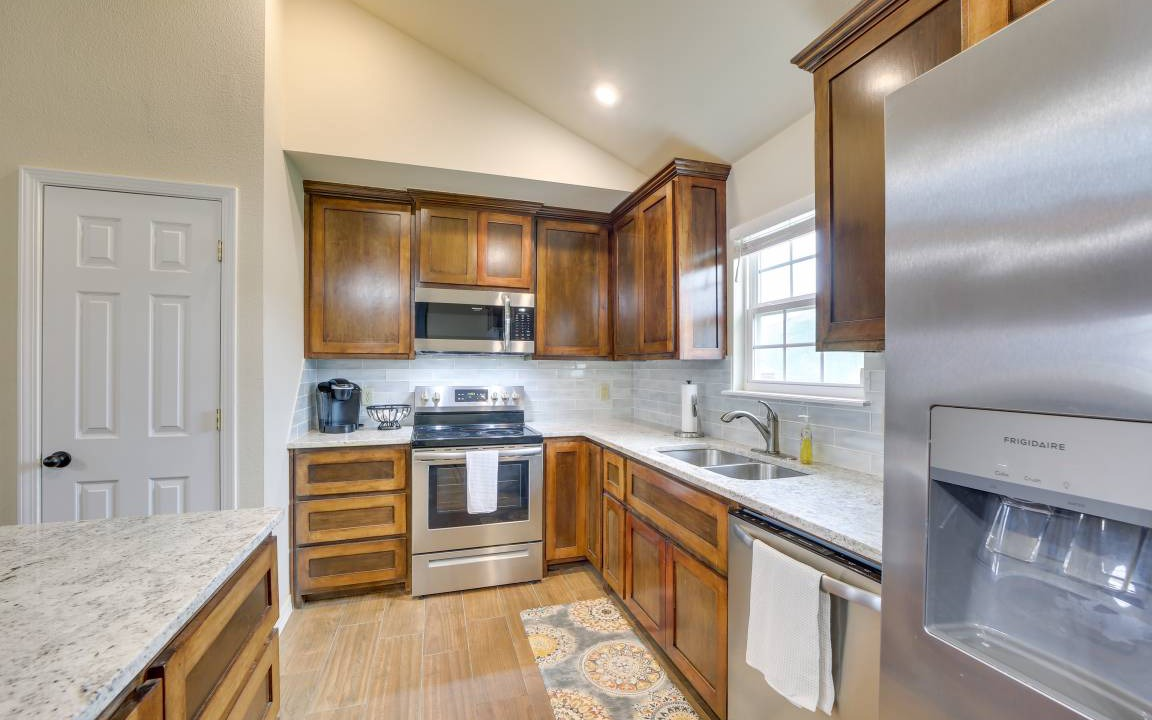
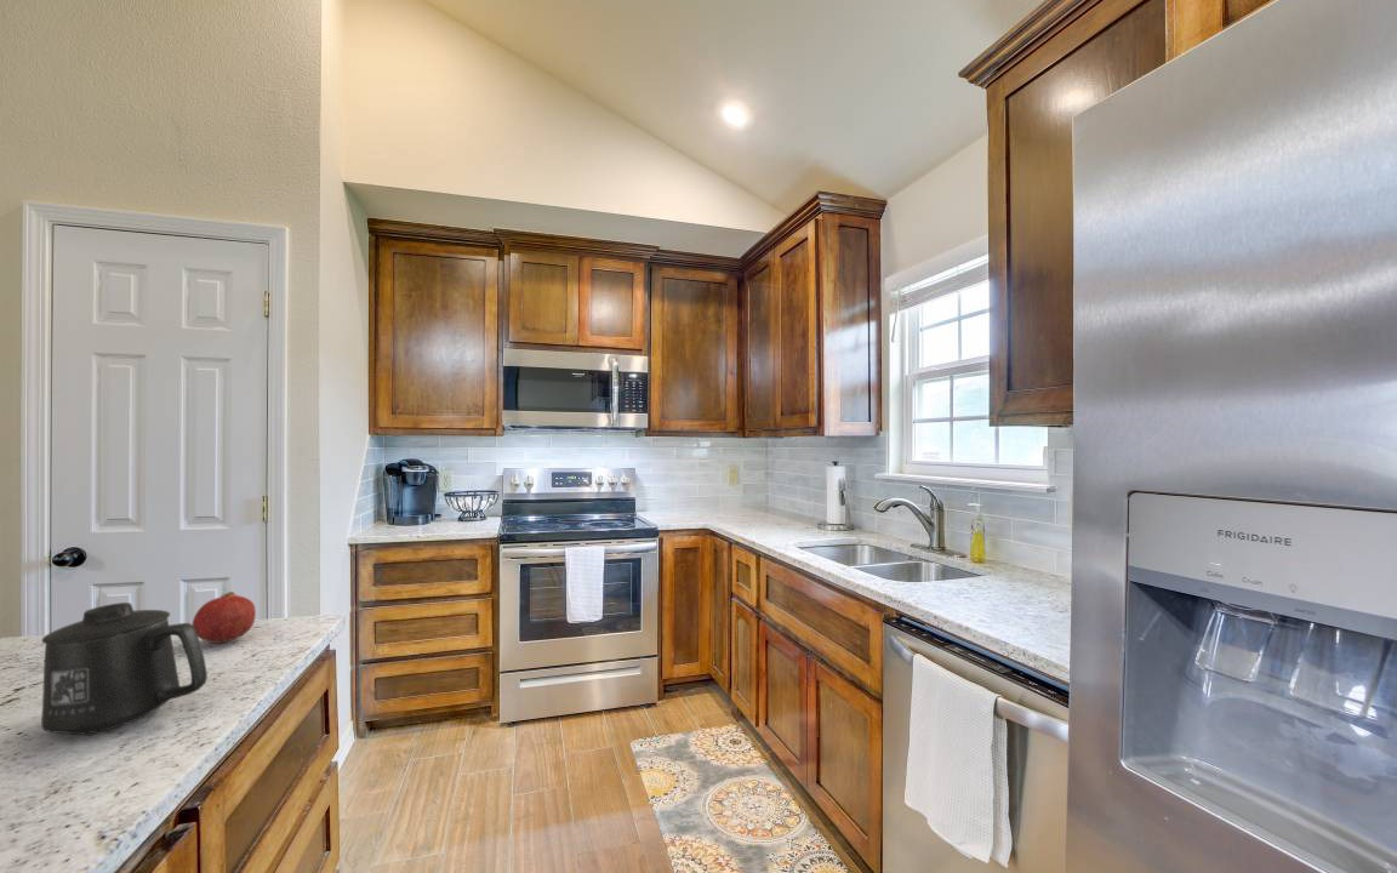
+ fruit [192,590,257,644]
+ mug [40,601,209,736]
